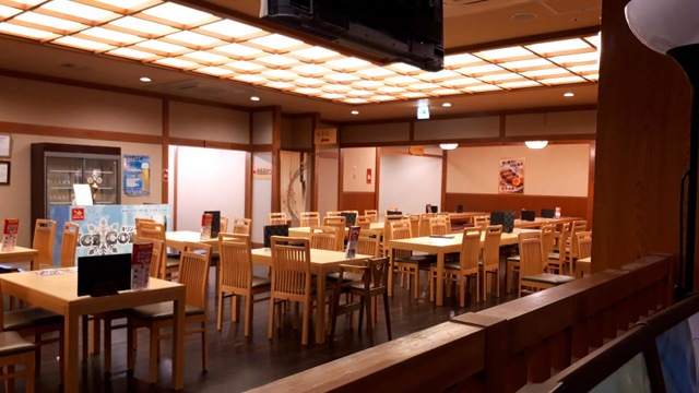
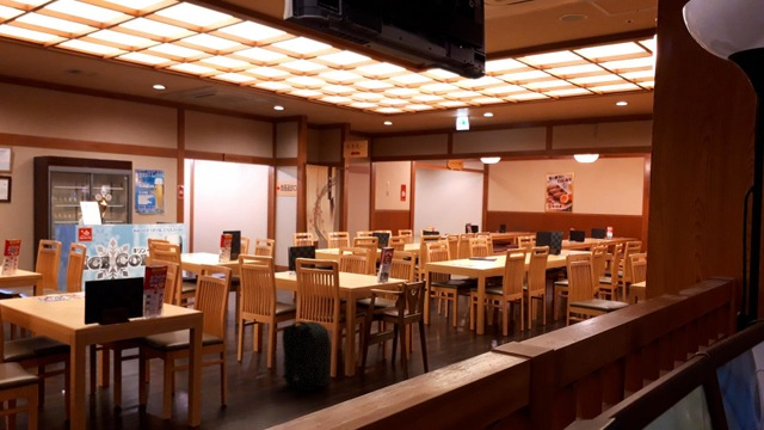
+ backpack [277,320,332,397]
